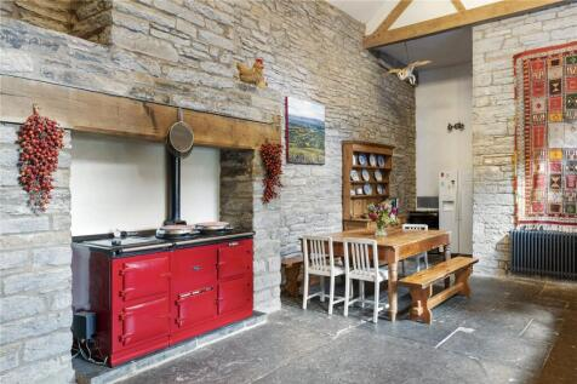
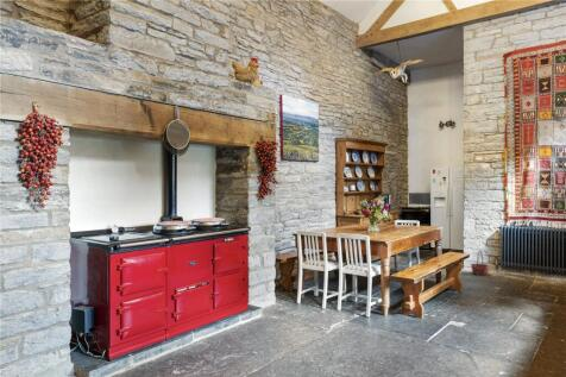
+ basket [470,250,491,276]
